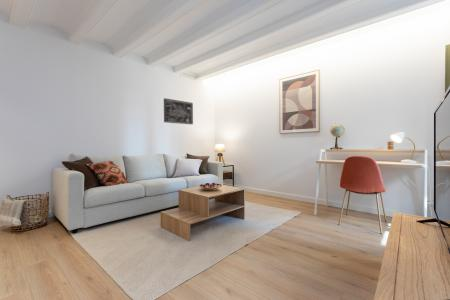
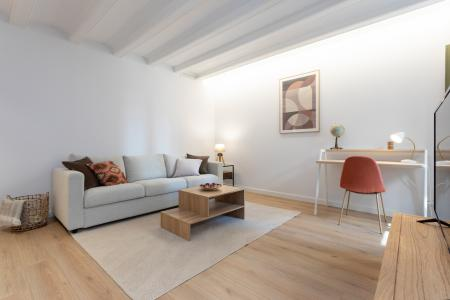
- wall art [163,97,194,125]
